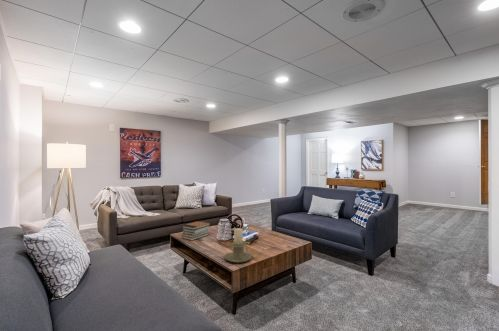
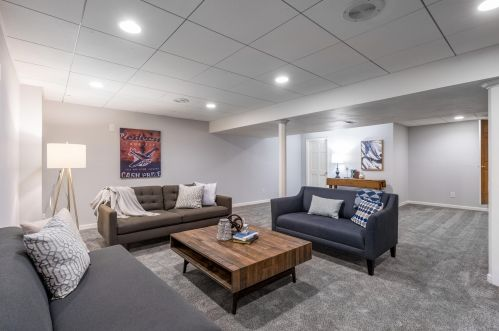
- candle holder [223,227,253,264]
- book stack [181,220,212,241]
